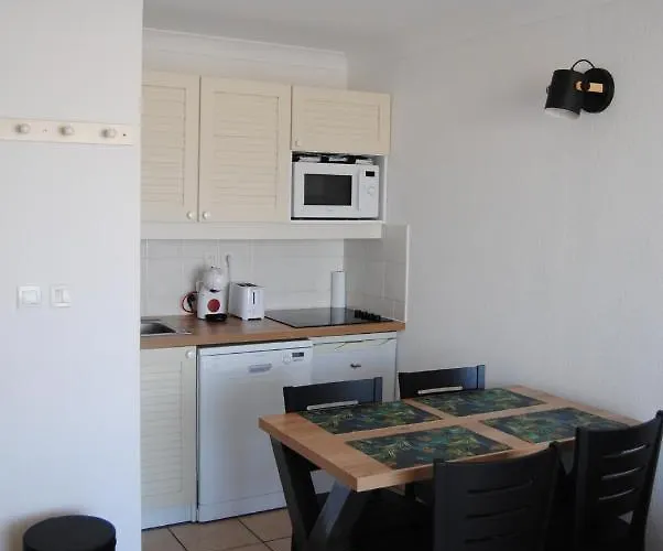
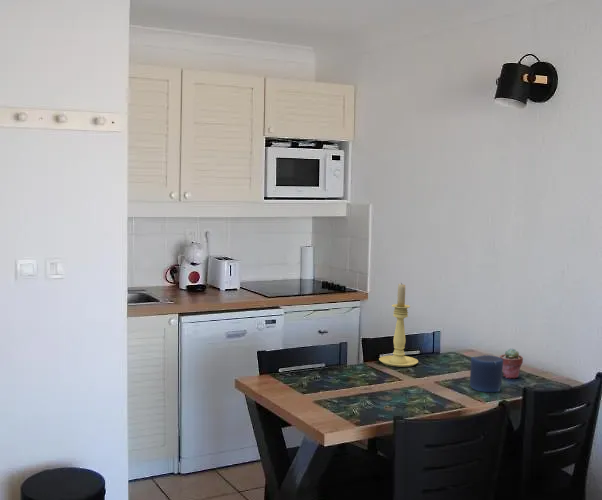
+ potted succulent [499,347,524,380]
+ candle holder [378,282,419,368]
+ candle [469,354,503,393]
